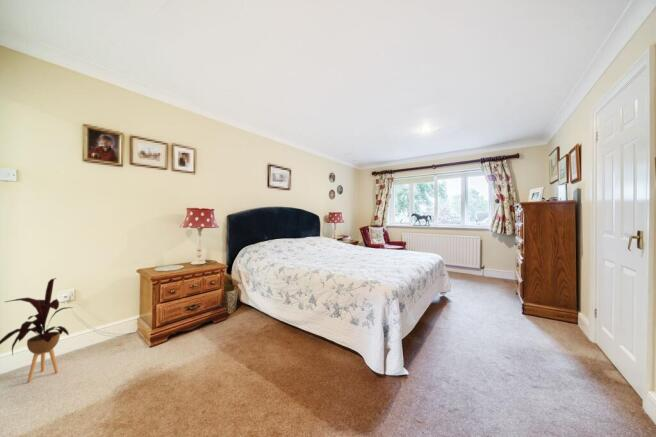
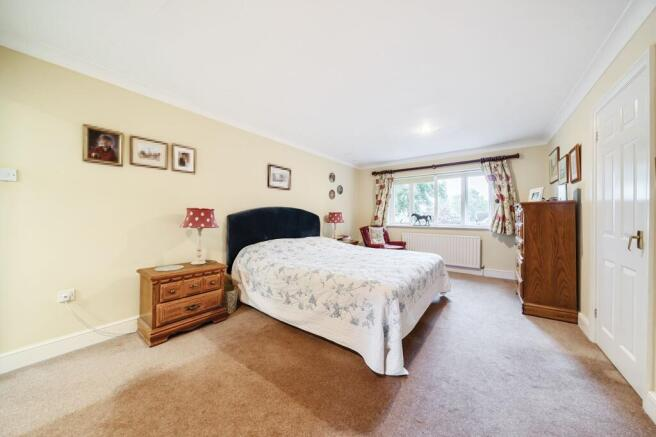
- house plant [0,277,74,383]
